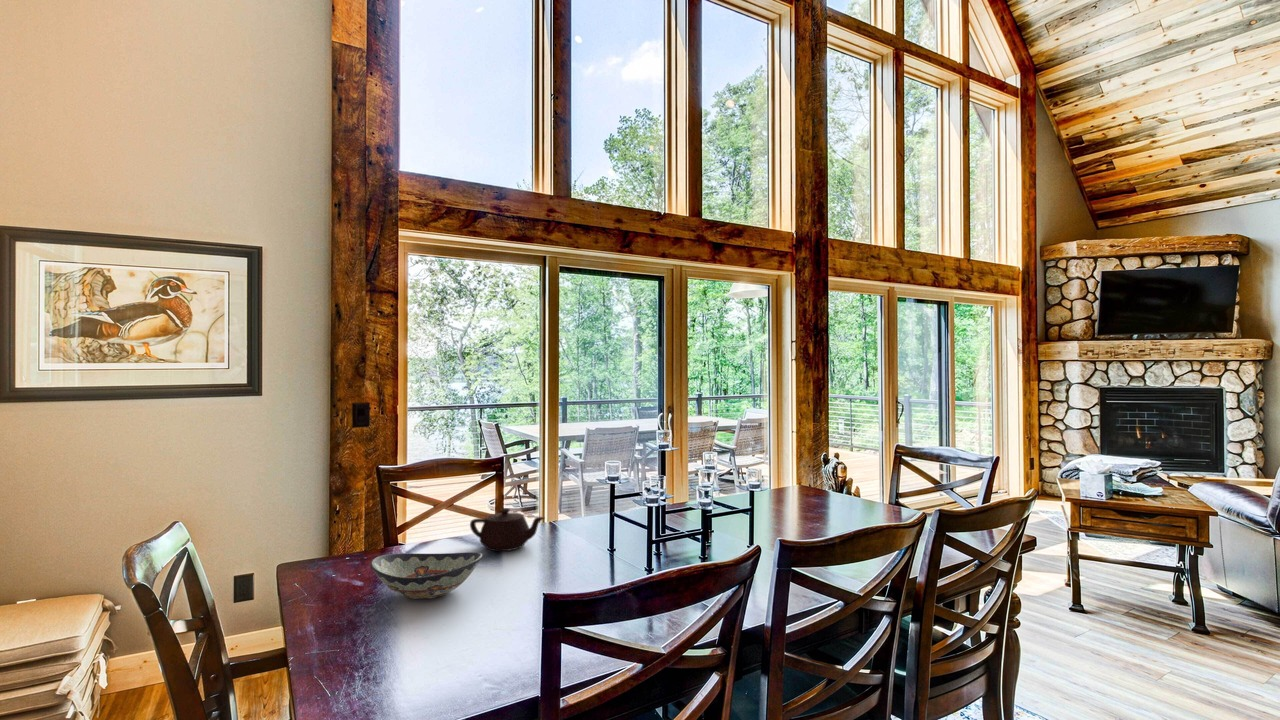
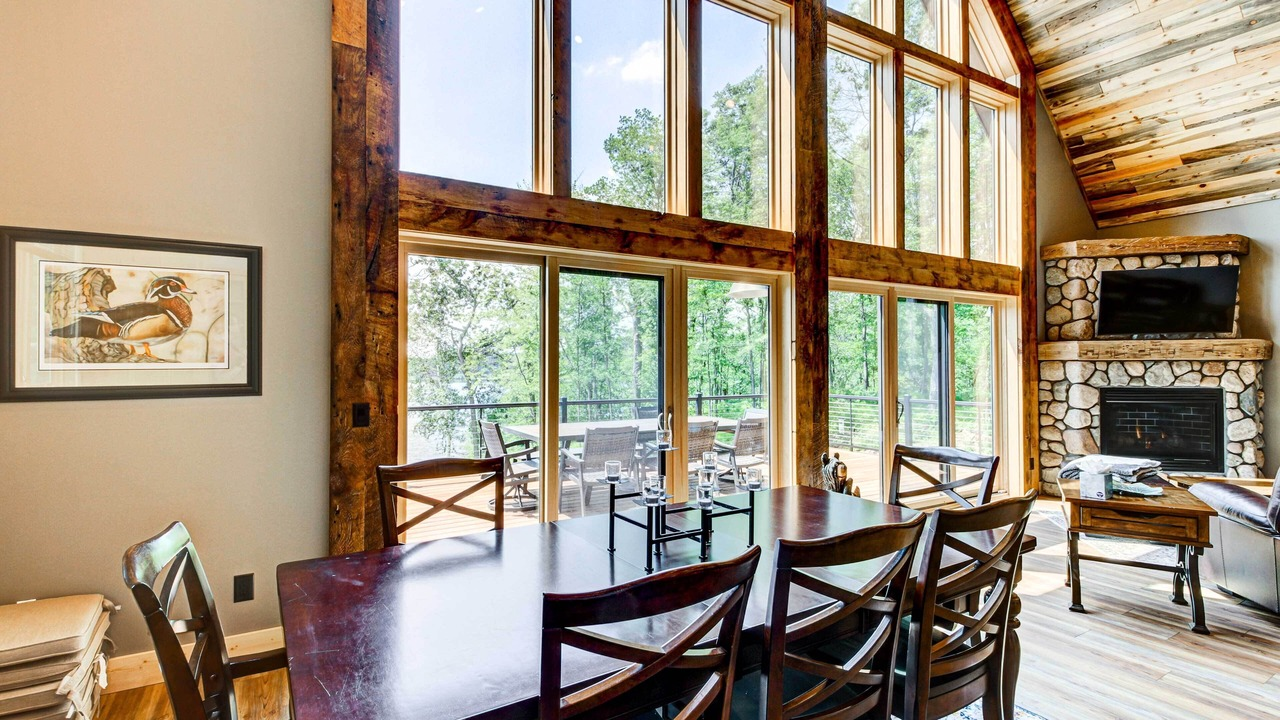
- decorative bowl [369,551,483,600]
- teapot [469,507,546,552]
